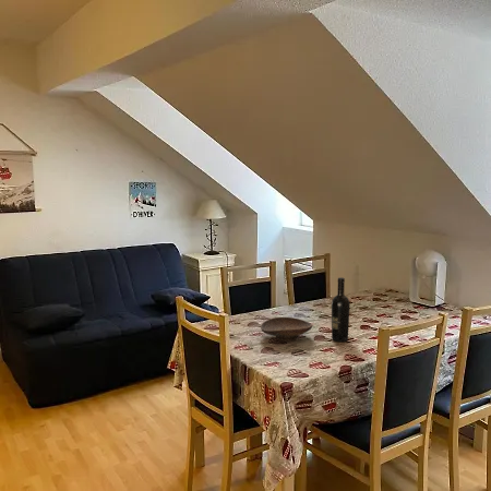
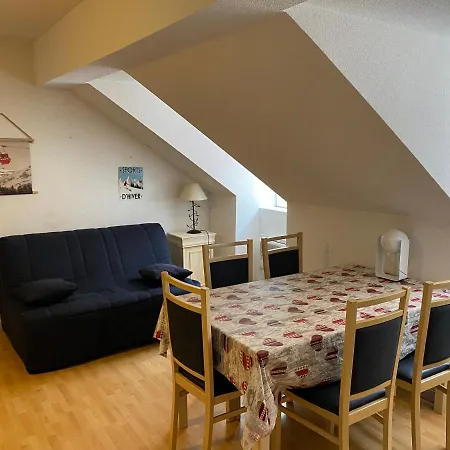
- decorative bowl [260,316,313,342]
- wine bottle [331,276,351,343]
